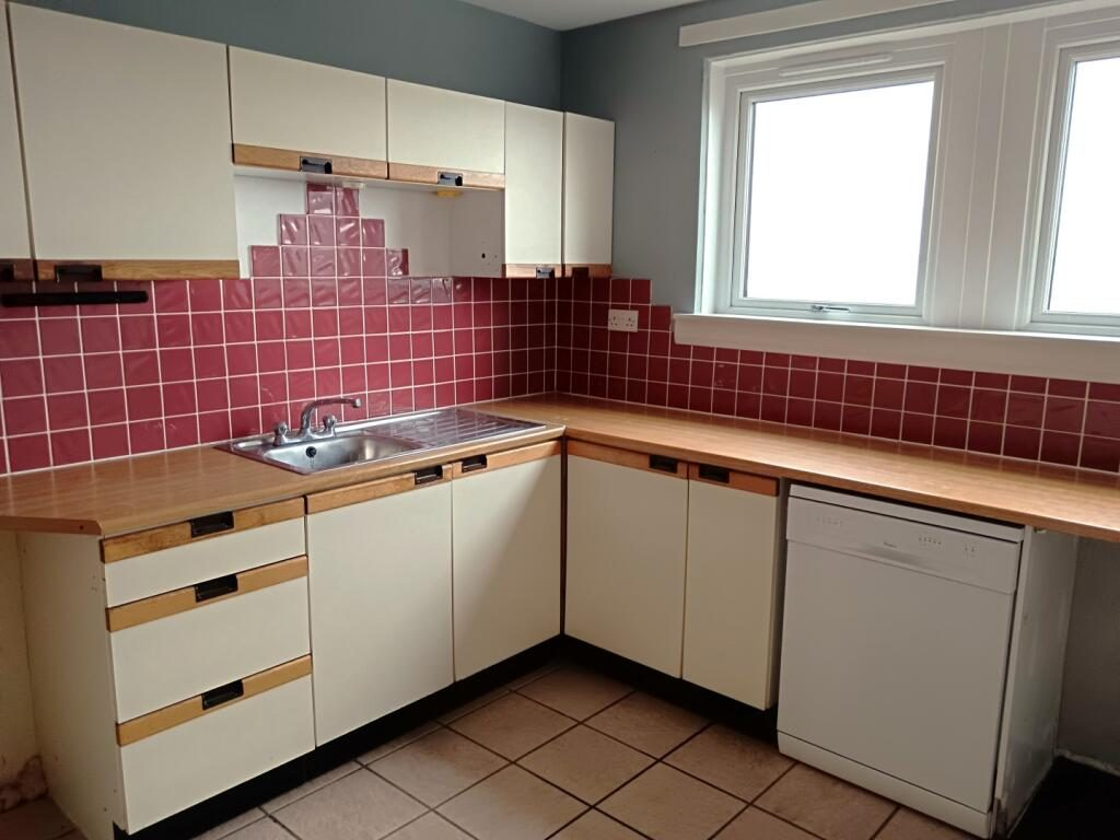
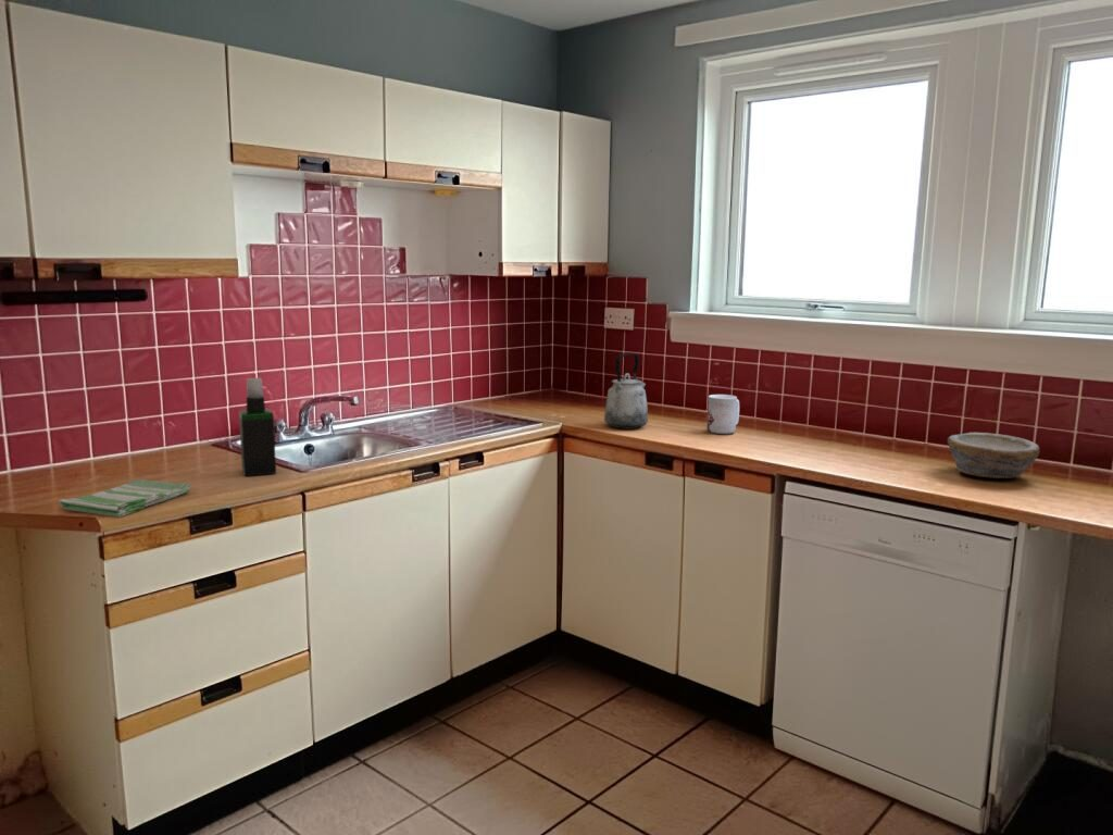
+ mug [706,394,740,435]
+ spray bottle [238,377,277,477]
+ dish towel [58,478,192,518]
+ kettle [603,352,649,429]
+ bowl [947,432,1040,479]
